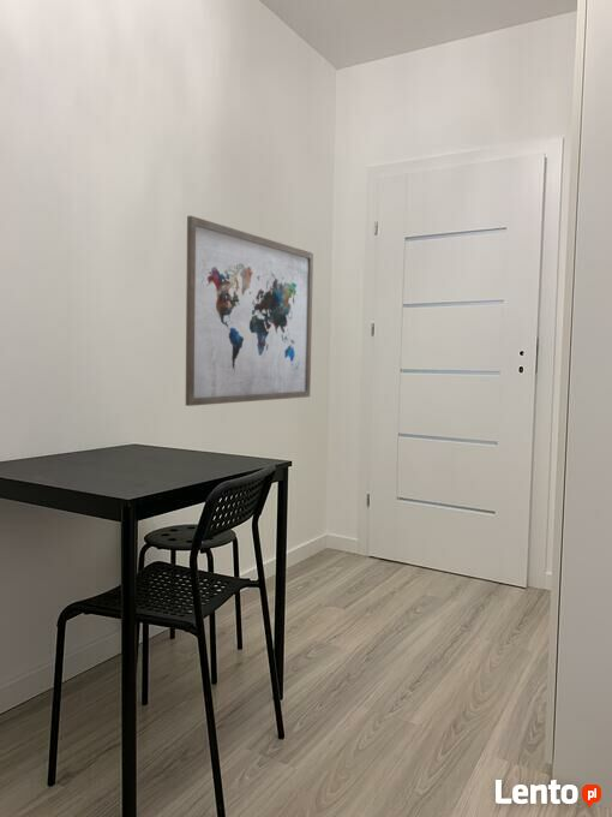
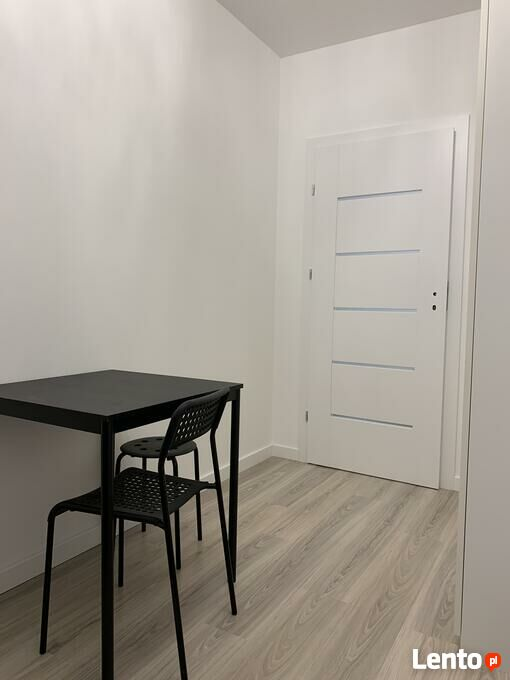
- wall art [185,215,314,407]
